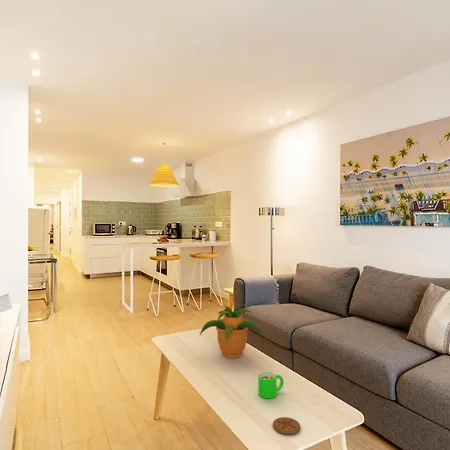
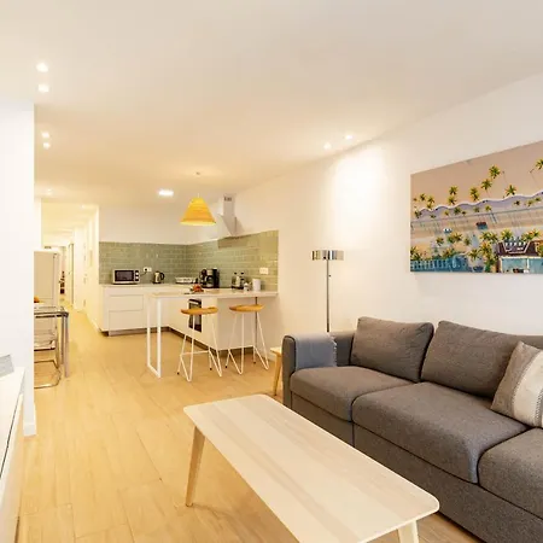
- potted plant [199,303,263,359]
- coaster [272,416,301,435]
- mug [257,371,285,399]
